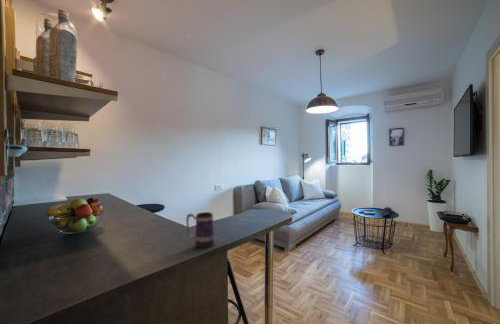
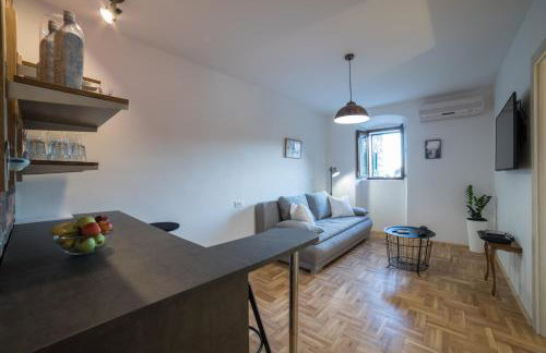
- mug [185,211,215,249]
